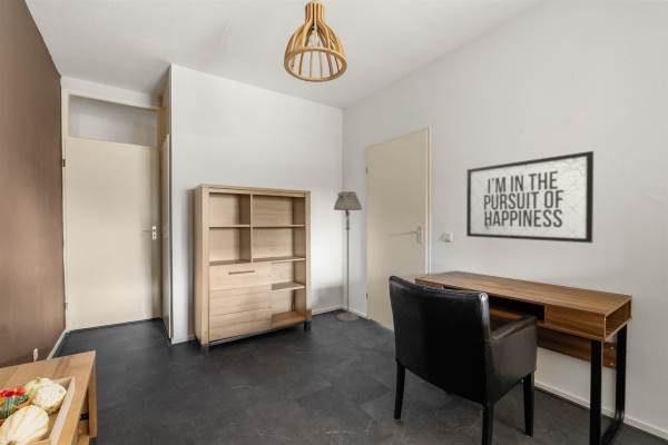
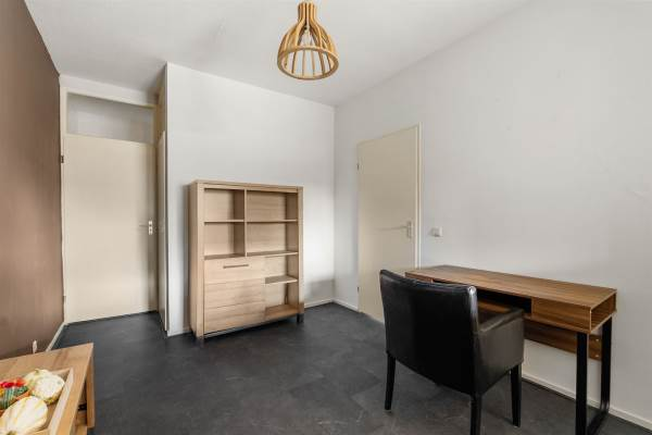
- mirror [465,150,595,244]
- floor lamp [333,190,363,323]
